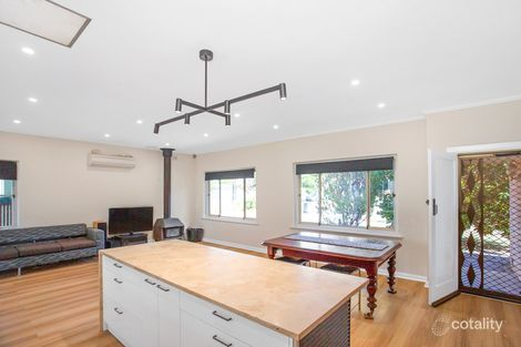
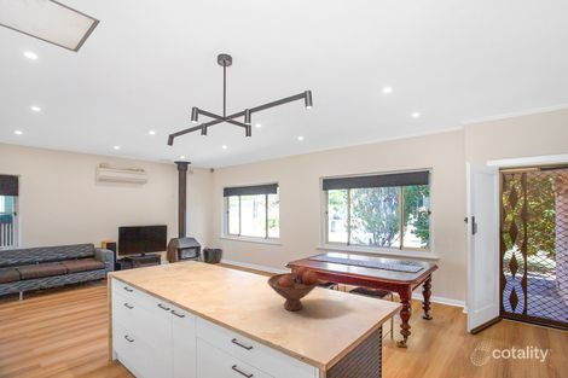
+ fruit bowl [266,266,320,312]
